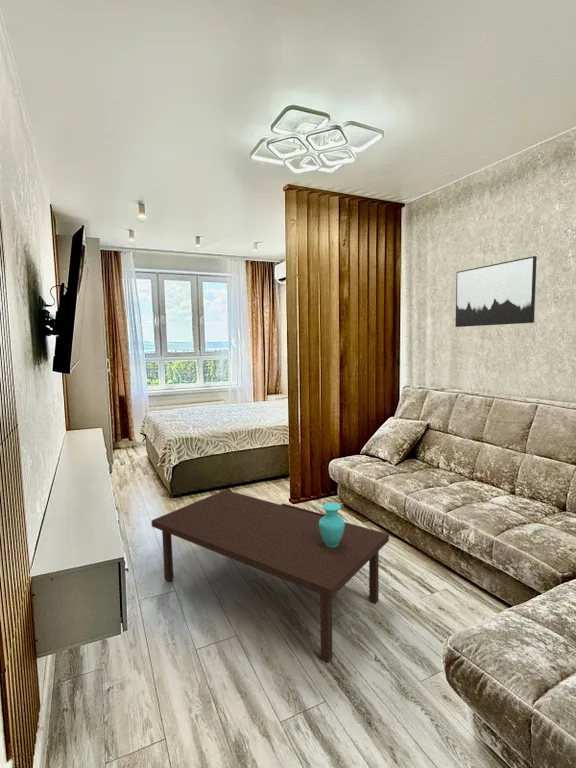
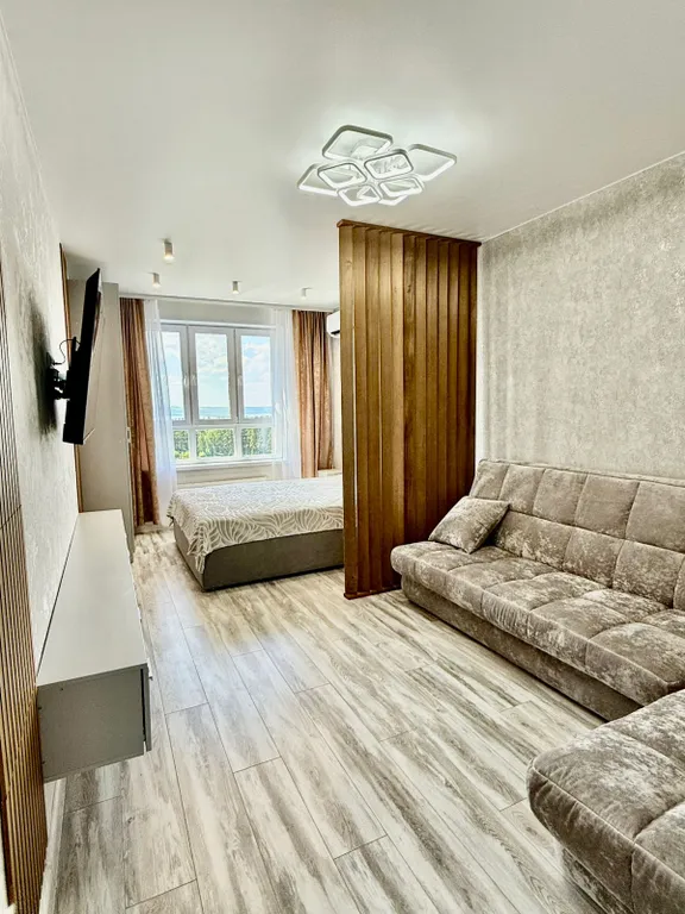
- wall art [455,255,538,328]
- coffee table [151,489,390,663]
